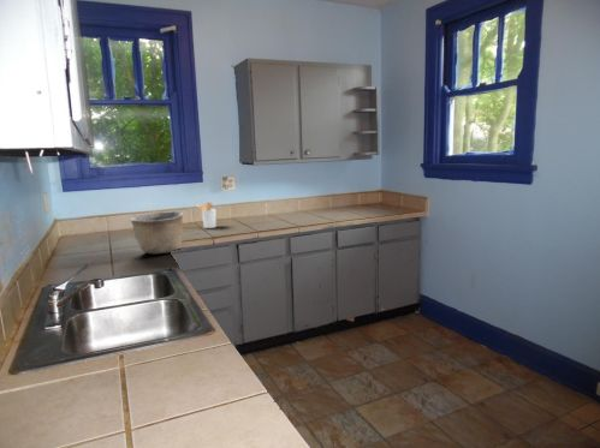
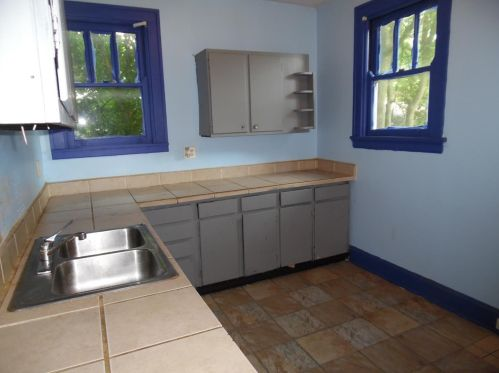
- bowl [129,210,184,255]
- utensil holder [194,201,218,229]
